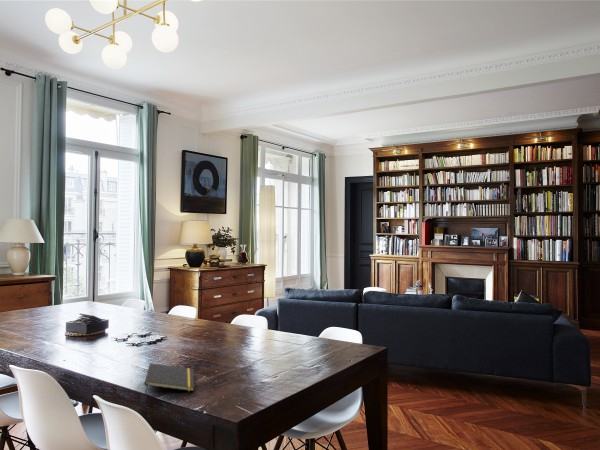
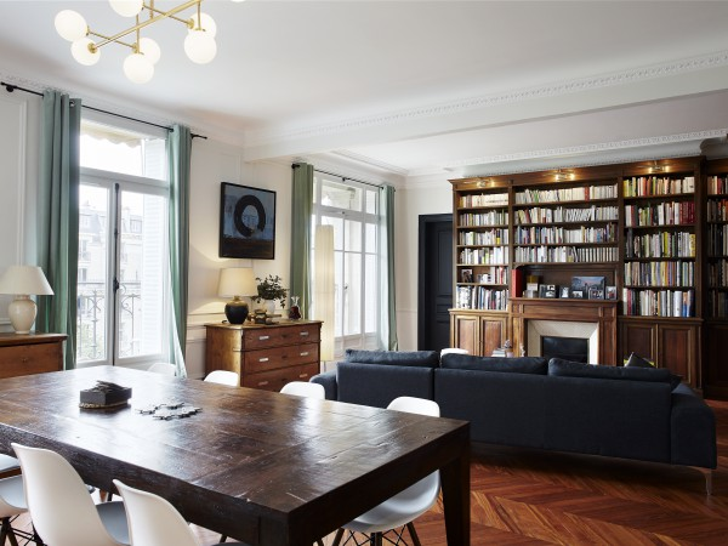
- notepad [143,362,195,396]
